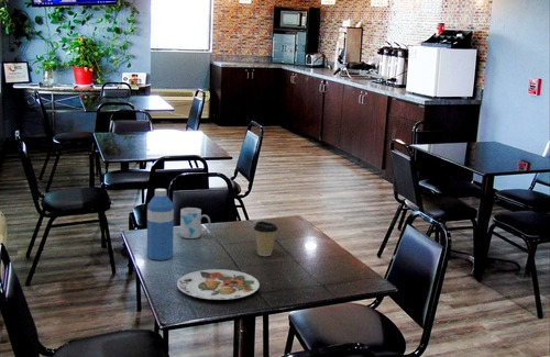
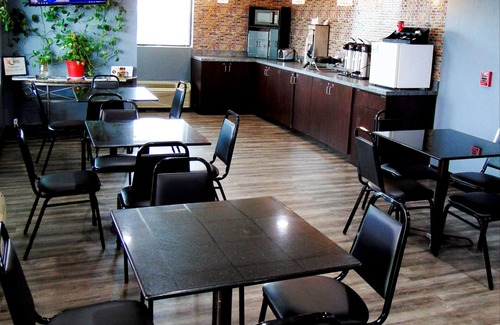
- water bottle [146,188,175,261]
- plate [176,268,261,301]
- mug [179,207,211,239]
- coffee cup [253,220,278,257]
